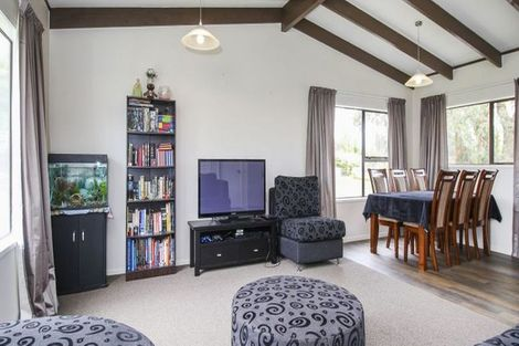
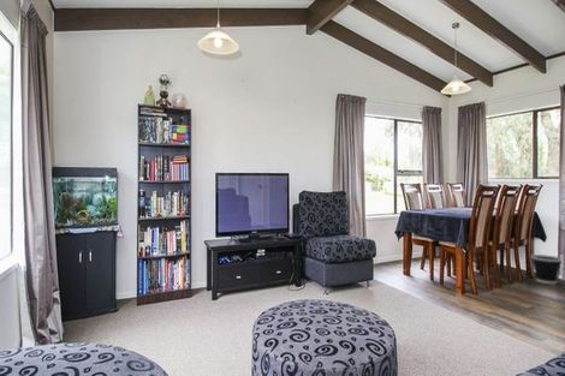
+ wastebasket [530,253,564,285]
